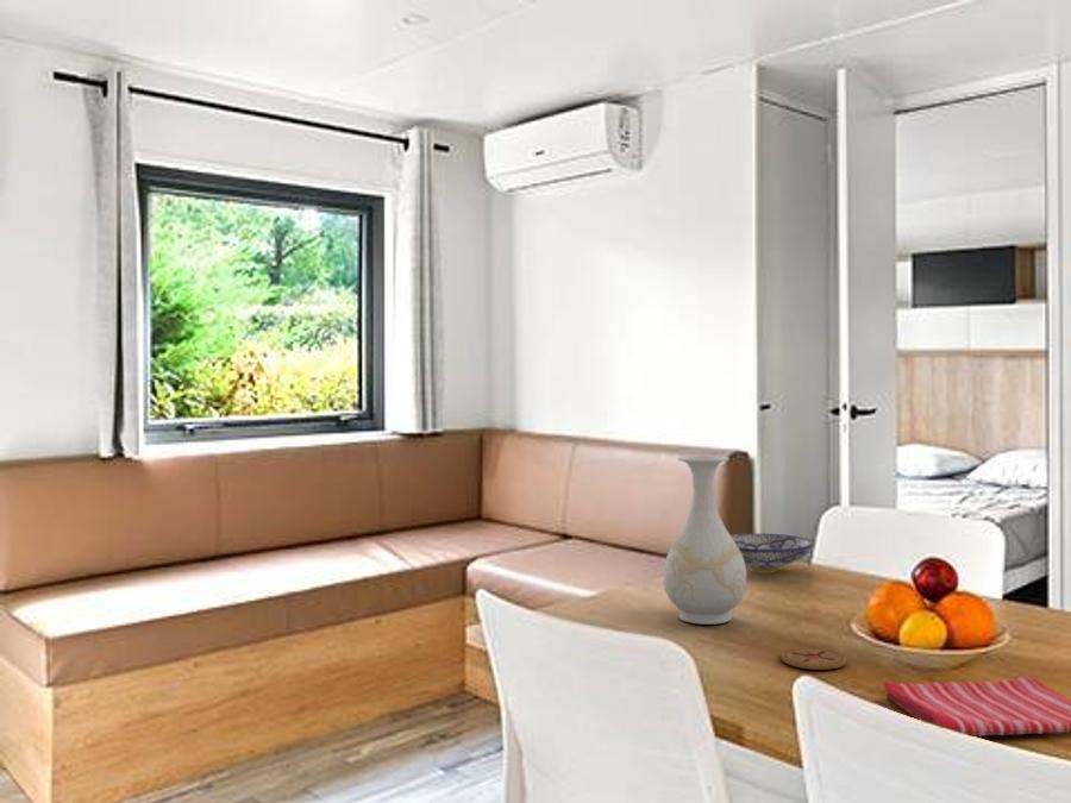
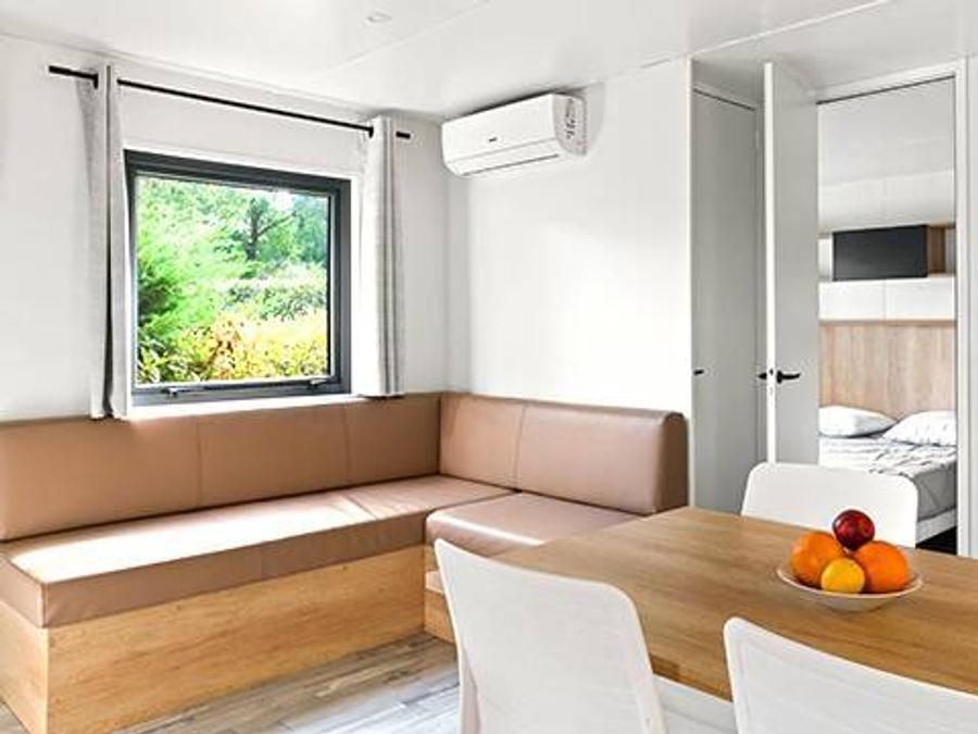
- dish towel [883,676,1071,738]
- coaster [779,647,847,671]
- bowl [729,532,815,575]
- vase [662,454,747,626]
